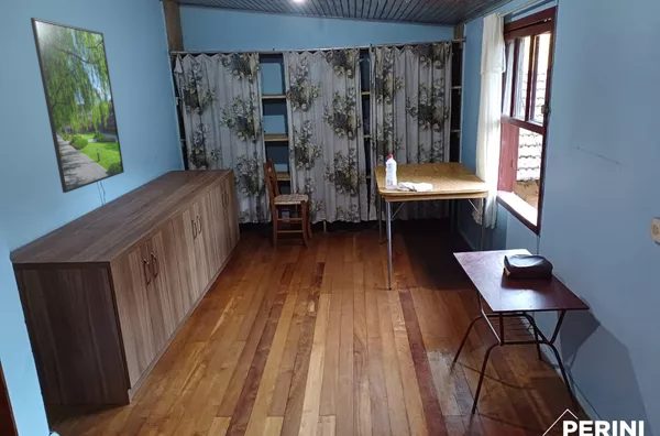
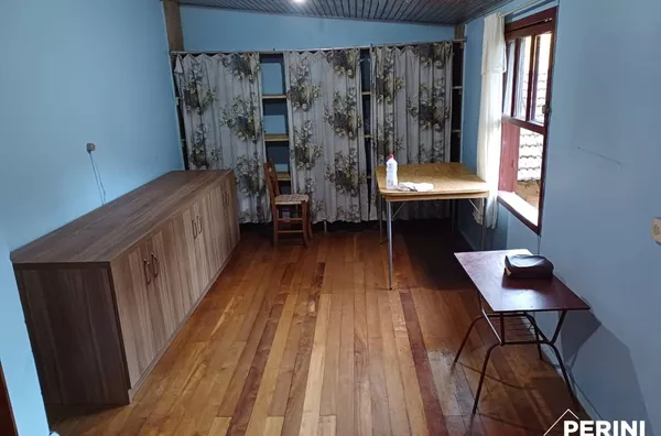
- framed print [30,17,125,194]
